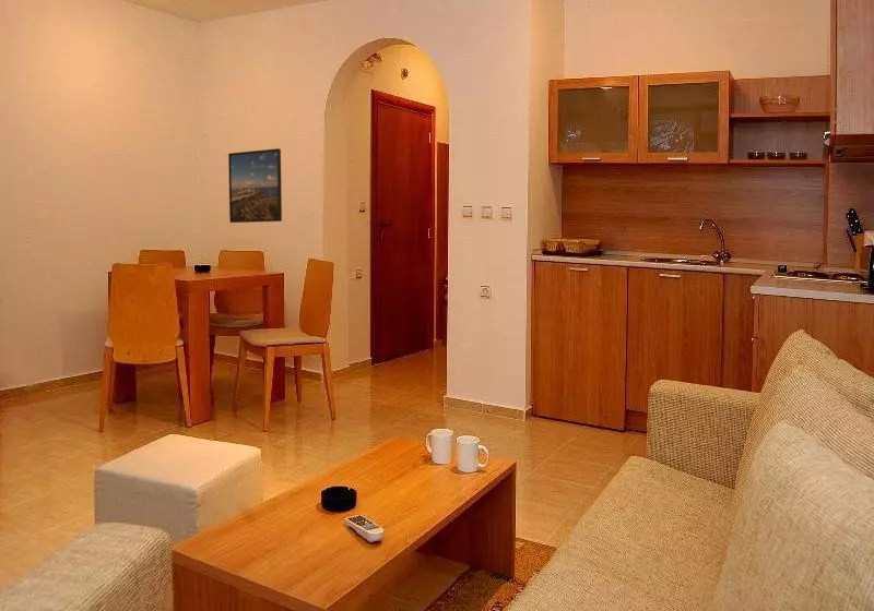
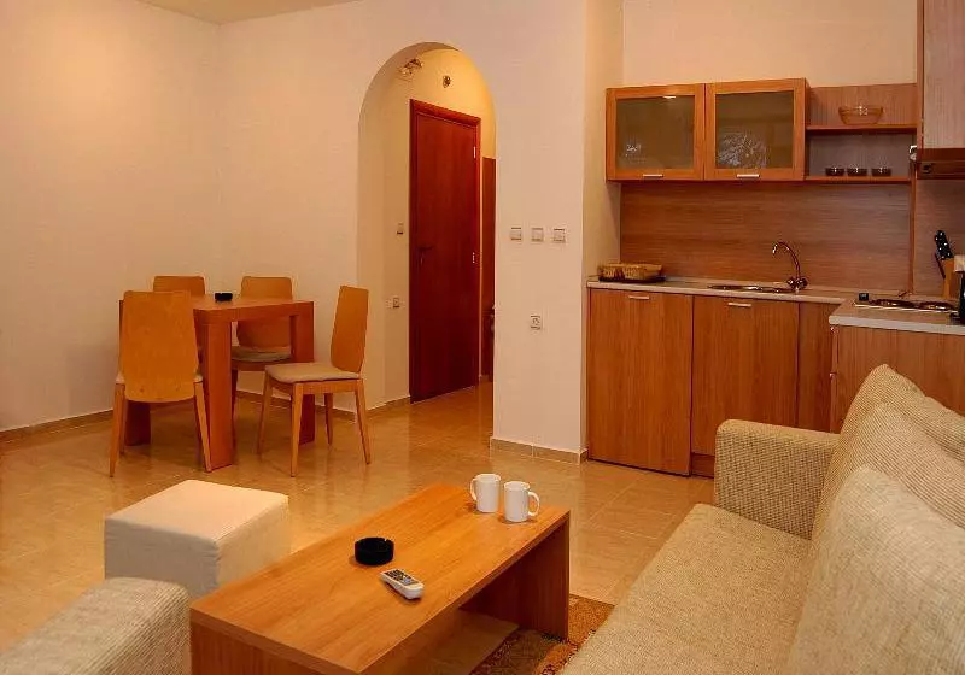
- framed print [227,147,283,224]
